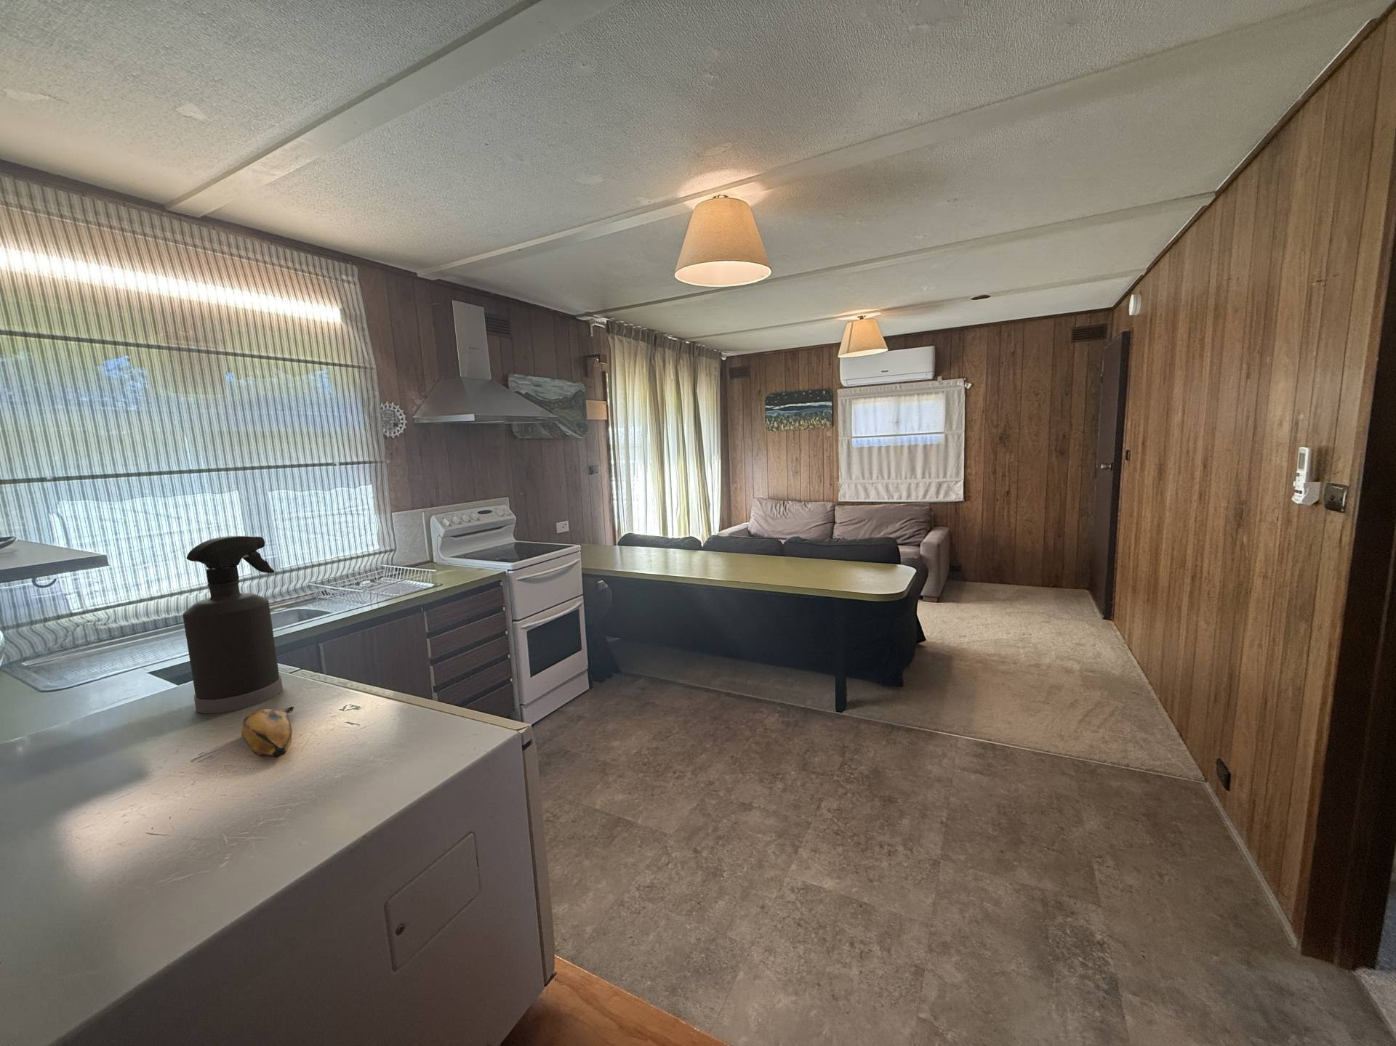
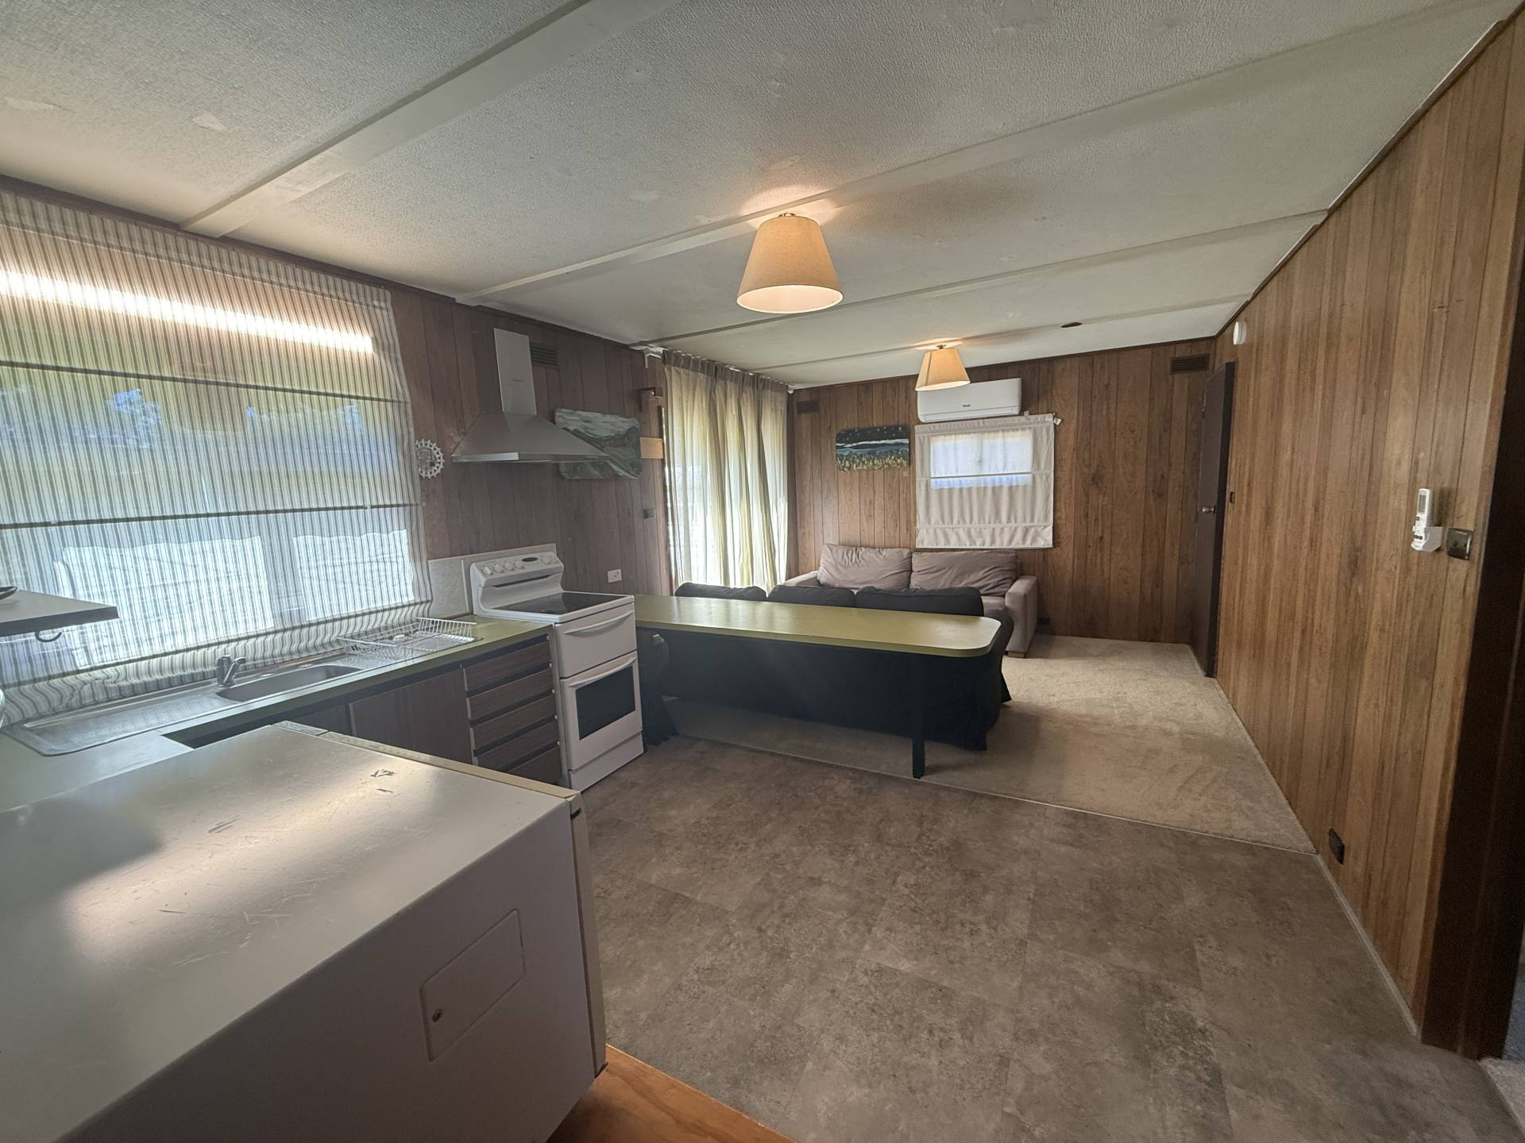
- banana [241,706,295,758]
- spray bottle [182,535,284,714]
